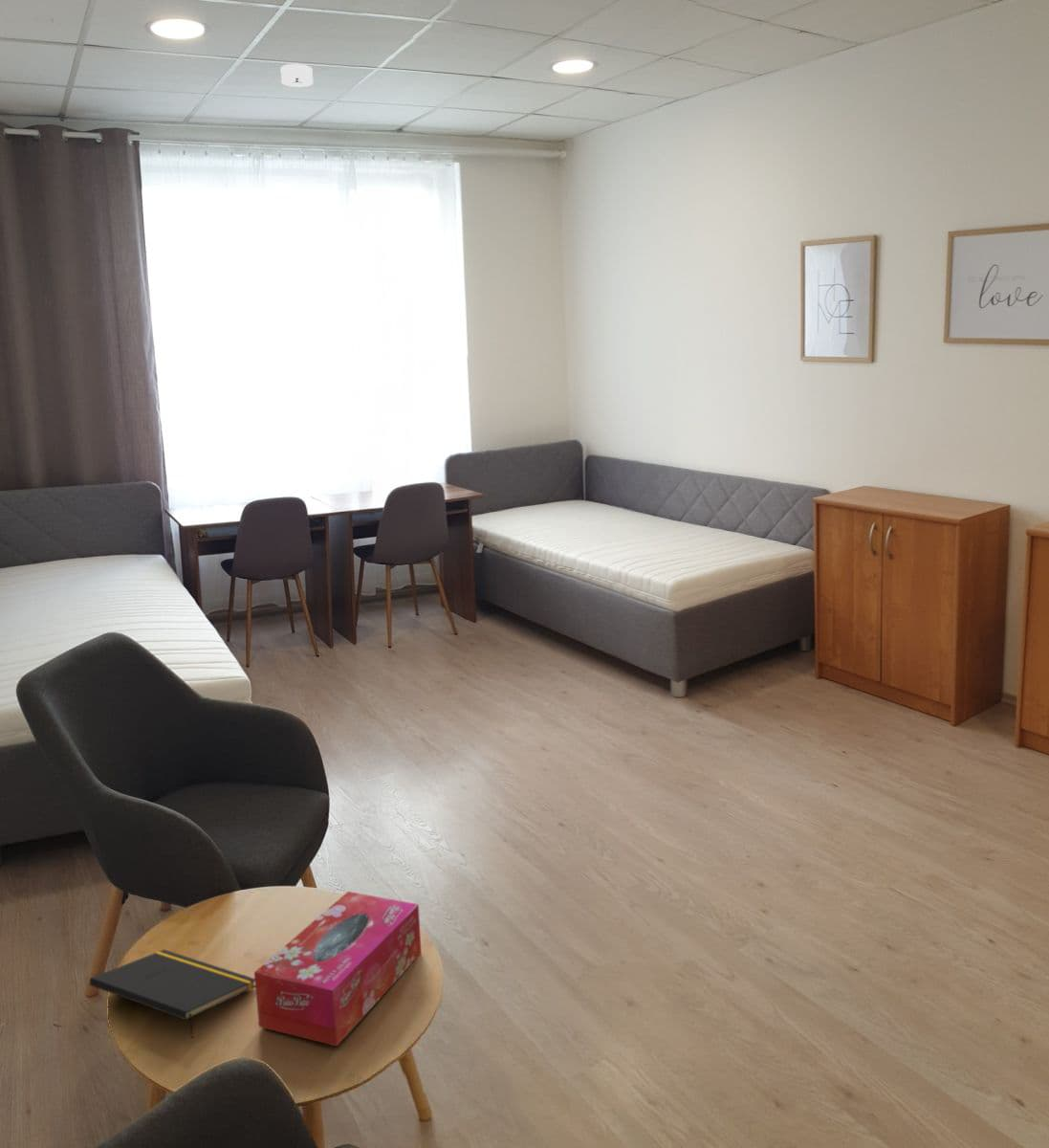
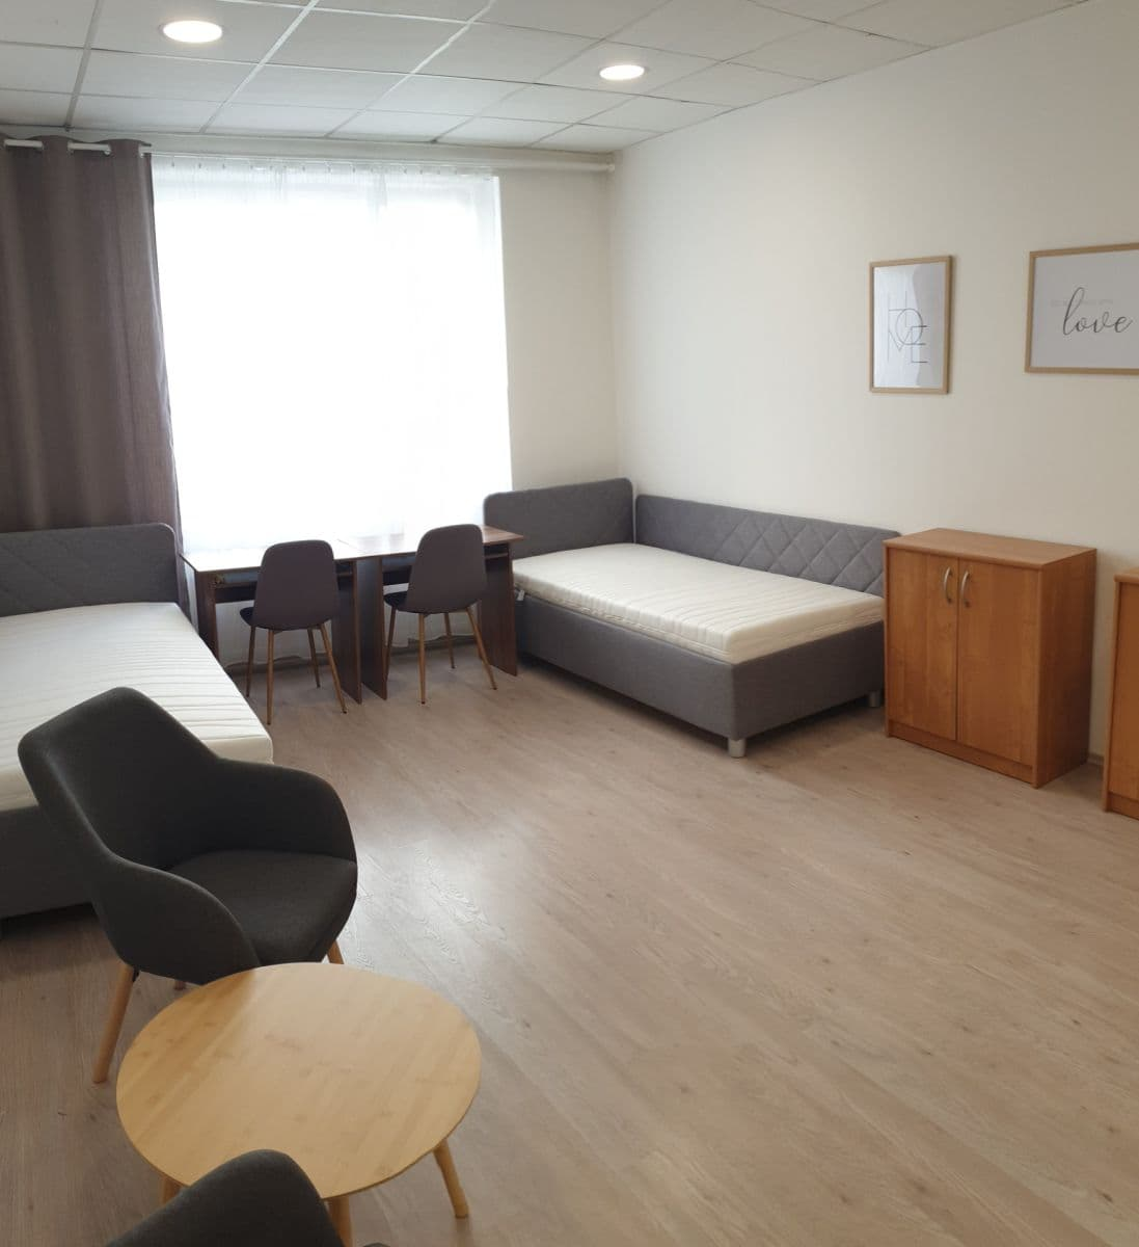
- notepad [89,949,255,1040]
- tissue box [253,891,422,1048]
- smoke detector [280,63,314,88]
